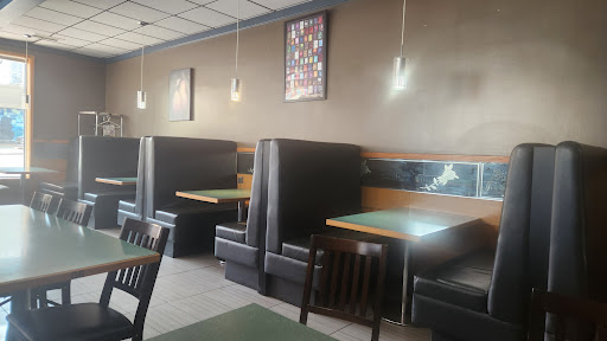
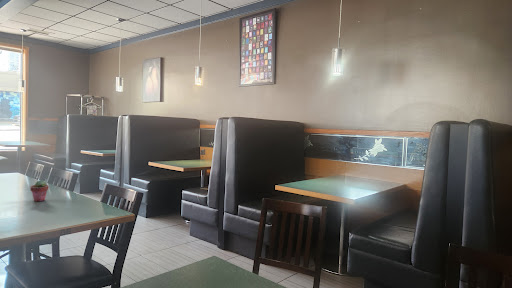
+ potted succulent [29,179,50,202]
